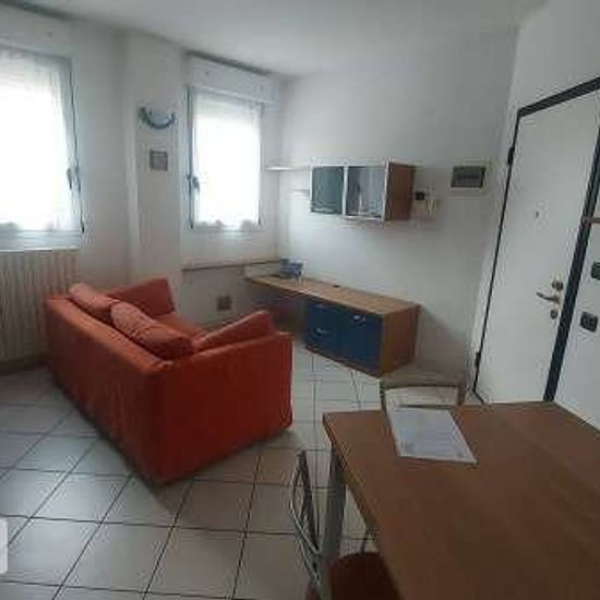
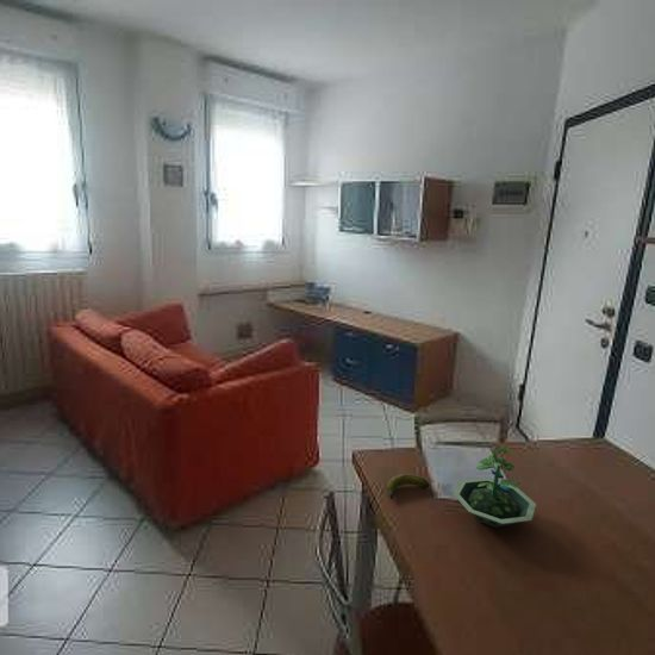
+ banana [386,473,431,500]
+ terrarium [451,445,537,529]
